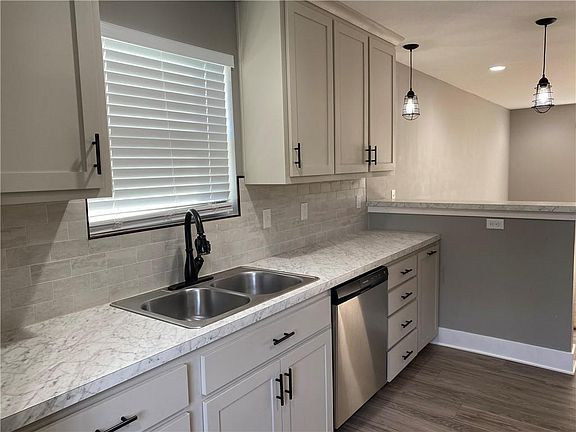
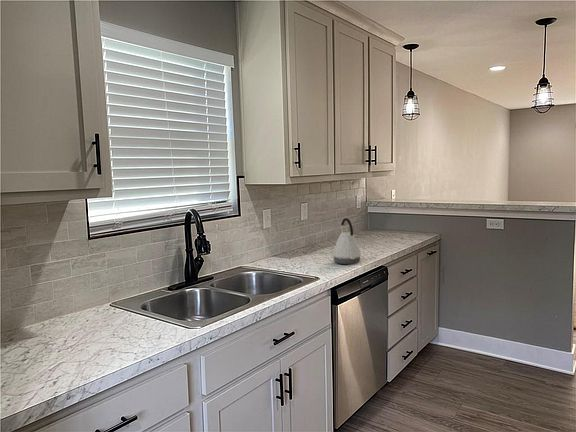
+ kettle [332,217,362,265]
